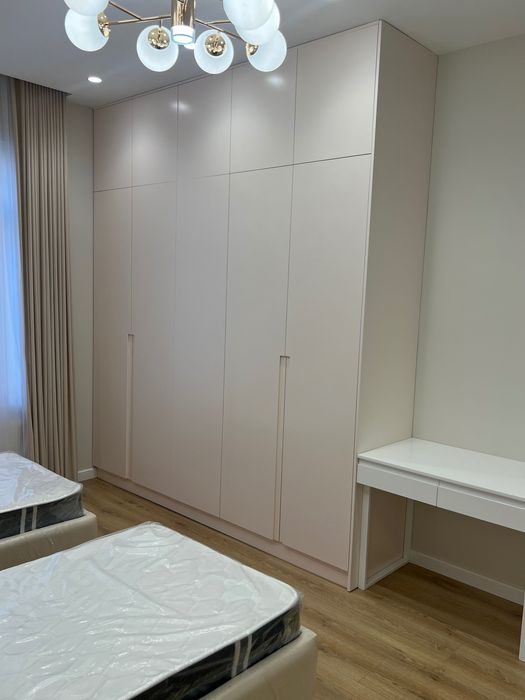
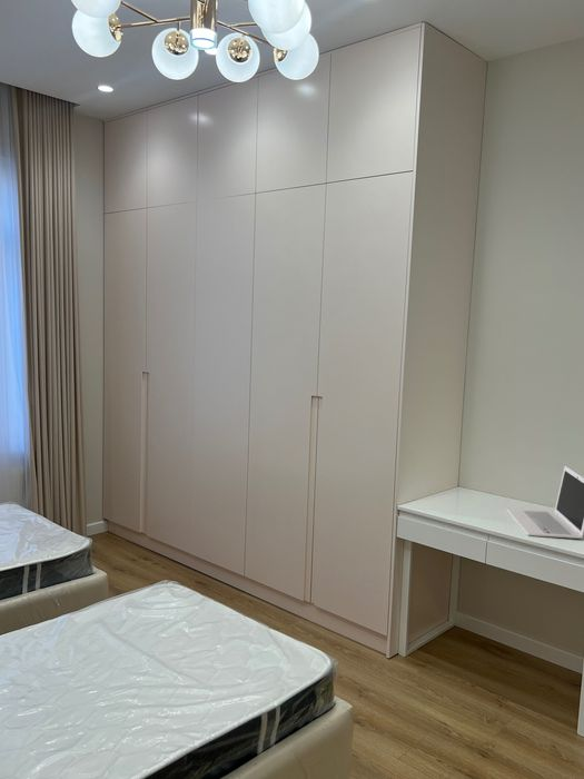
+ laptop [506,465,584,540]
